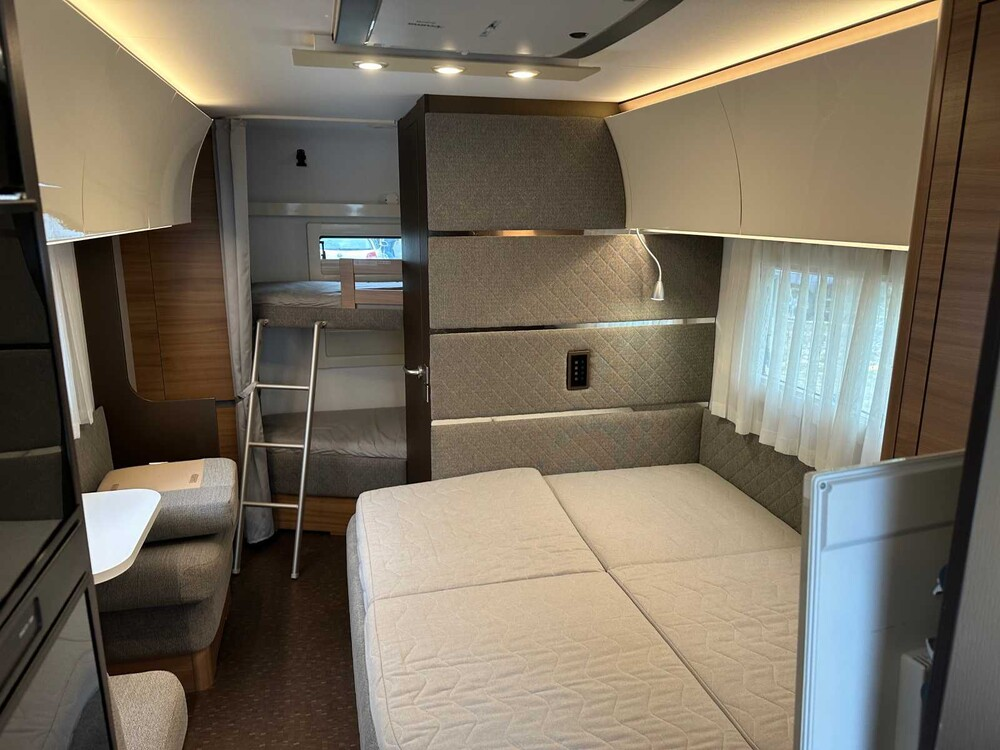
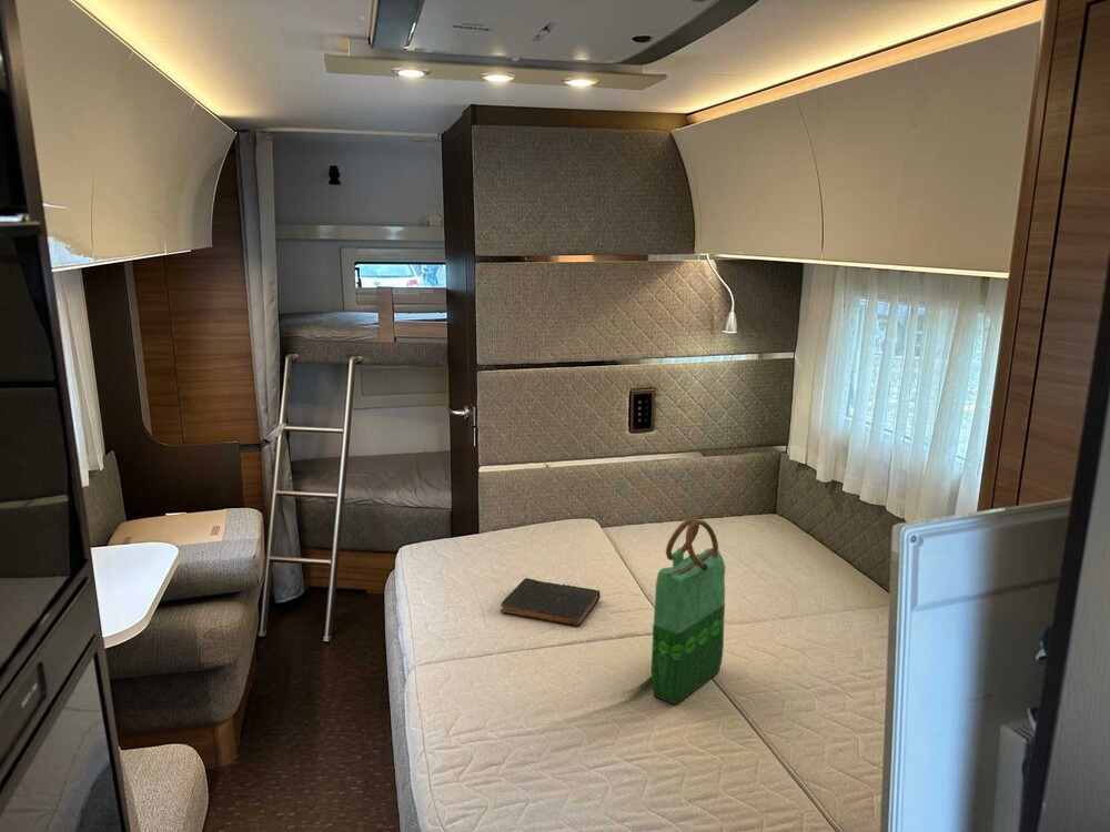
+ tote bag [650,517,726,706]
+ book [500,577,602,627]
